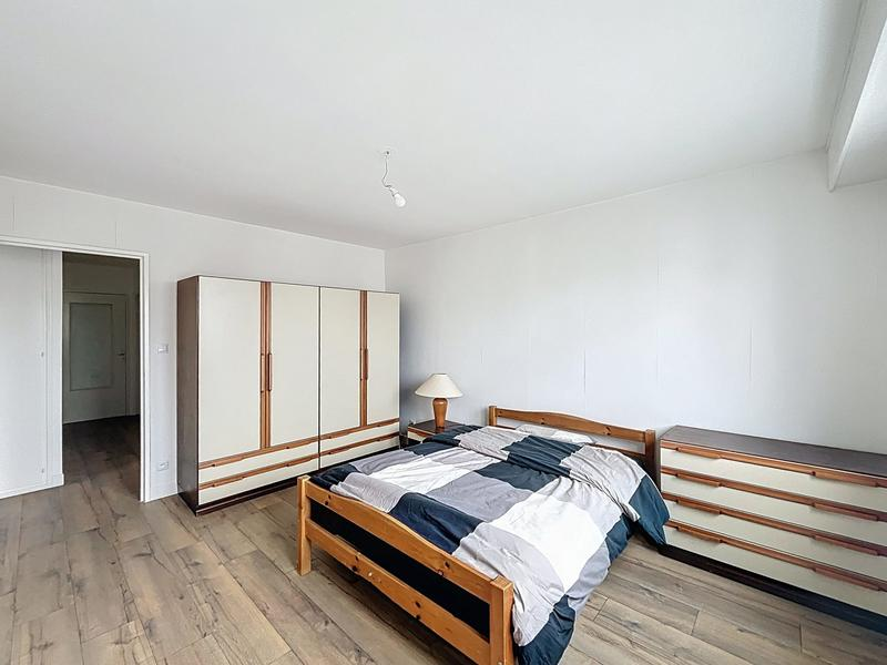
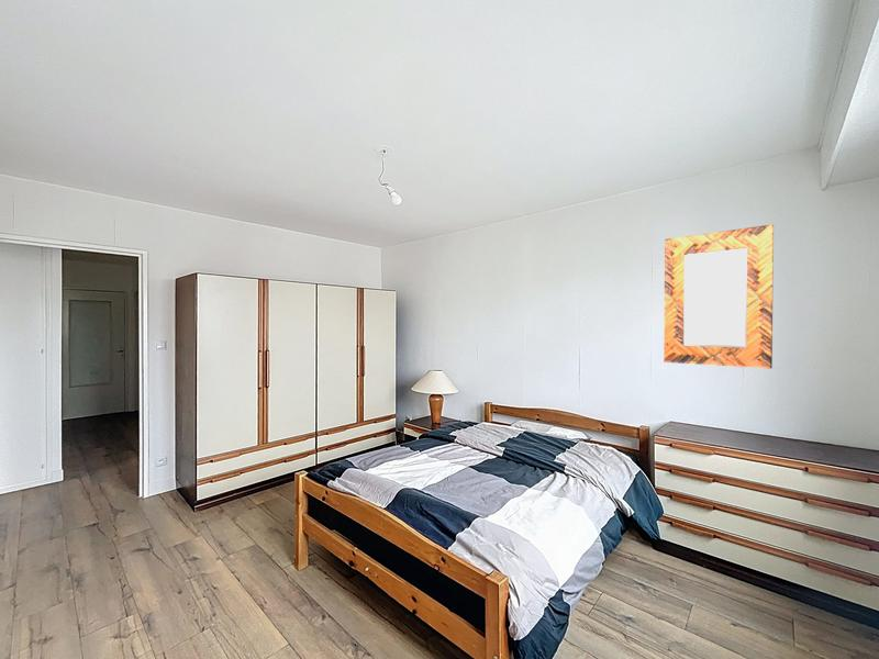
+ home mirror [663,223,775,370]
